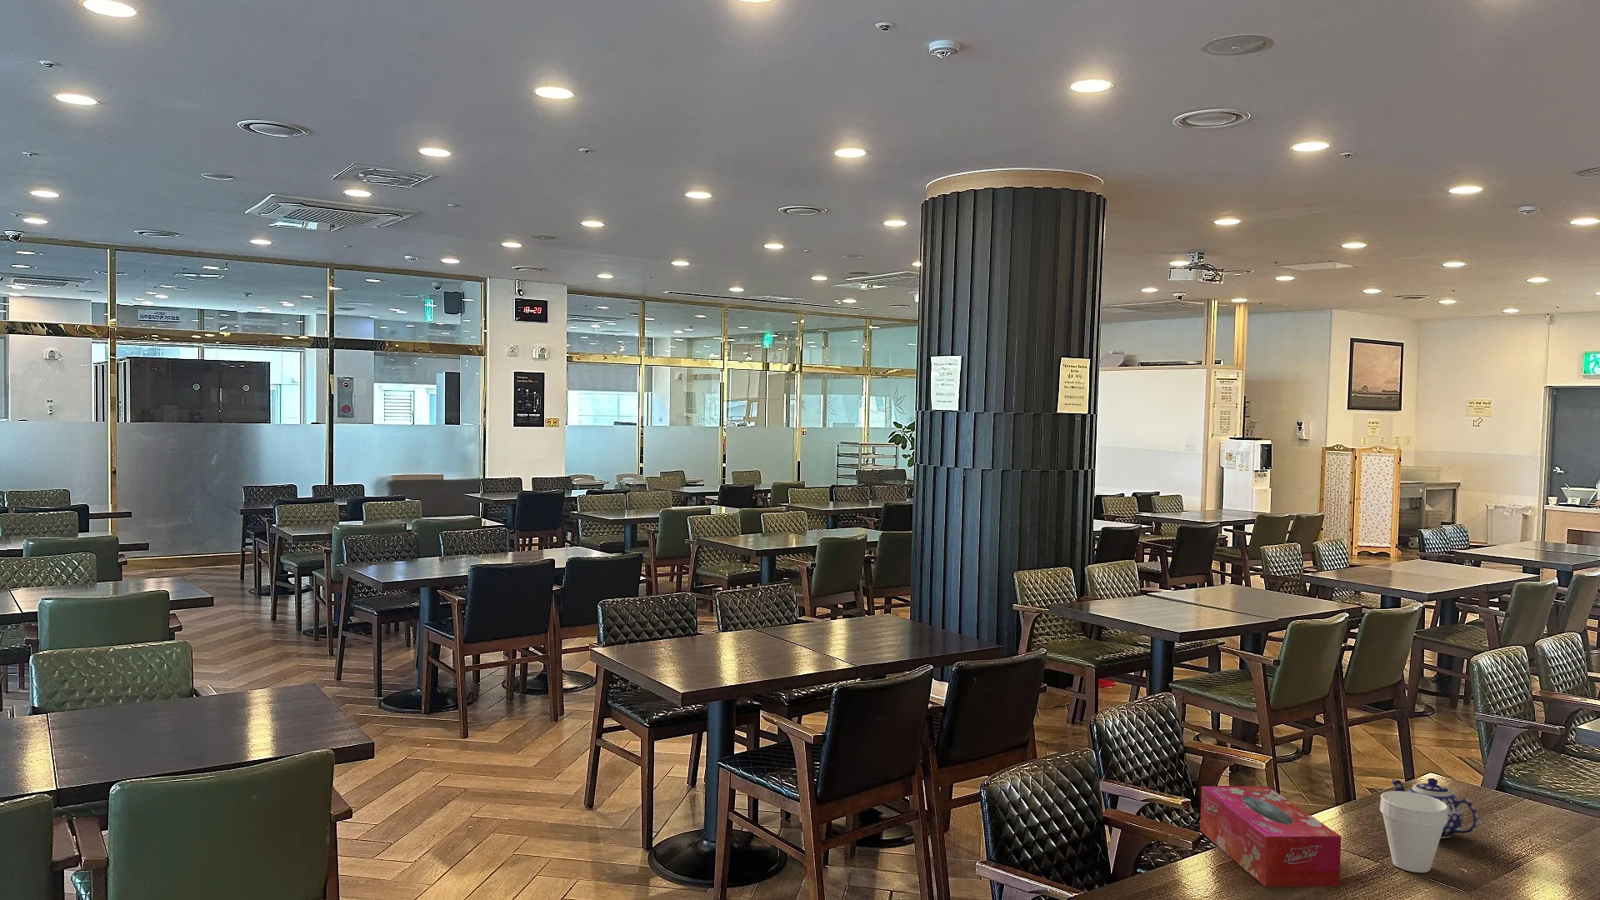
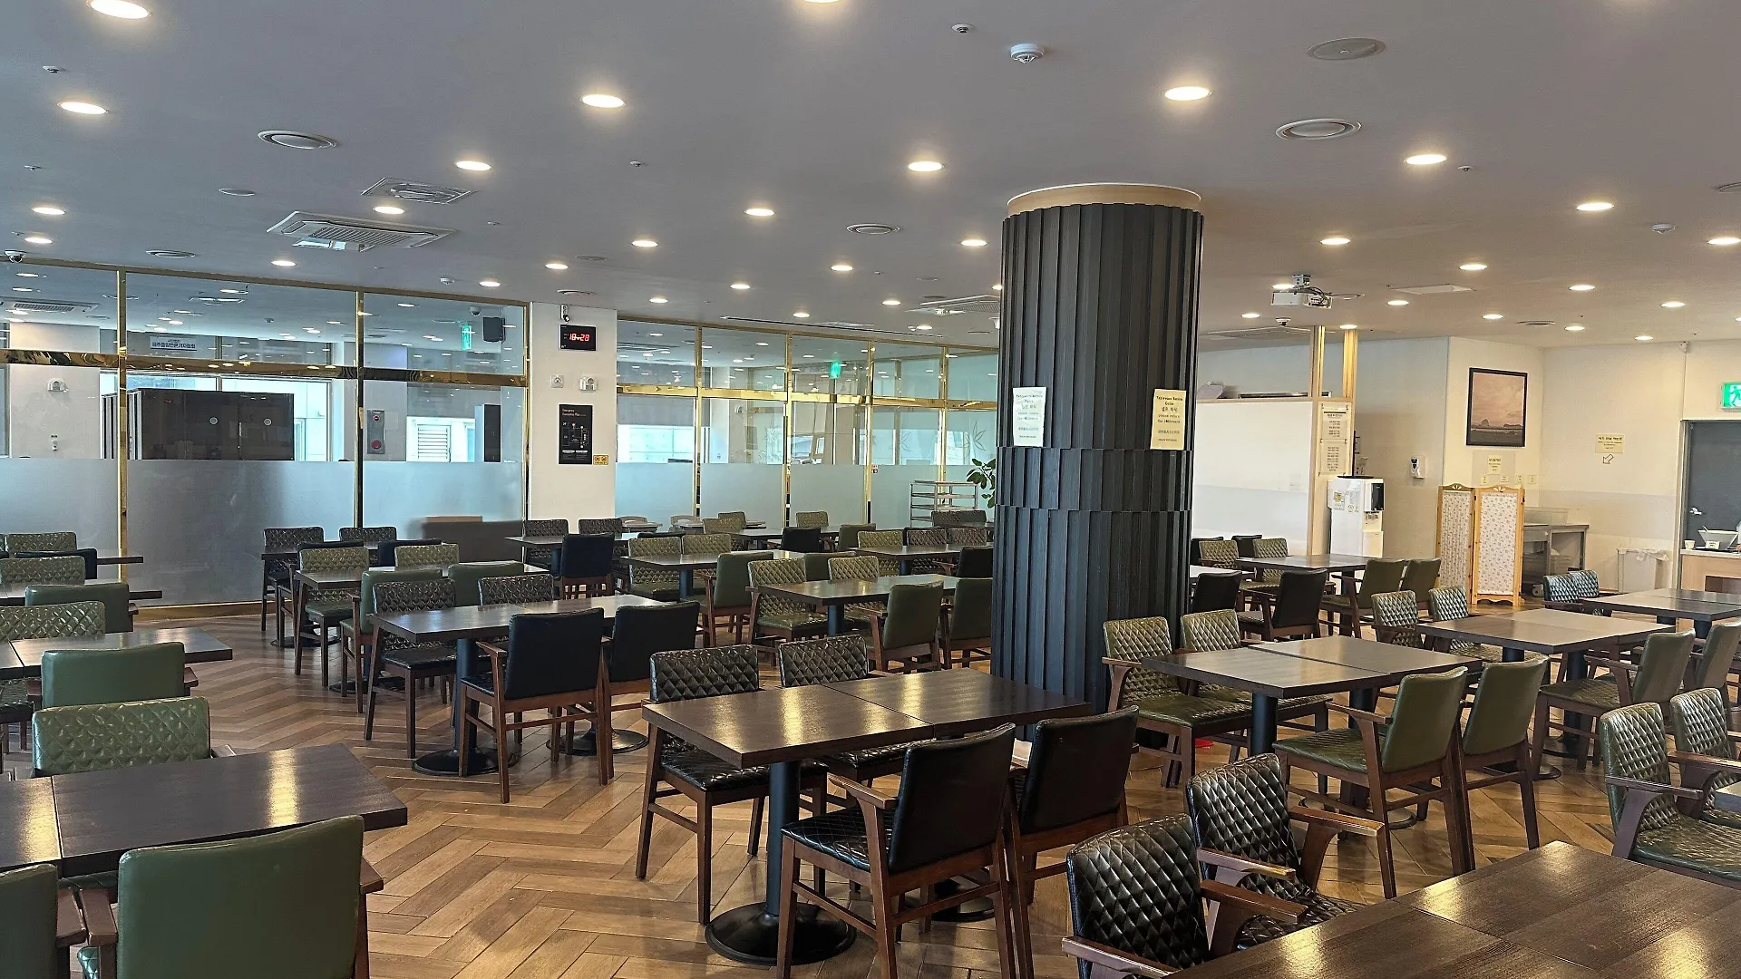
- teapot [1390,778,1479,840]
- tissue box [1199,786,1342,888]
- cup [1379,790,1448,874]
